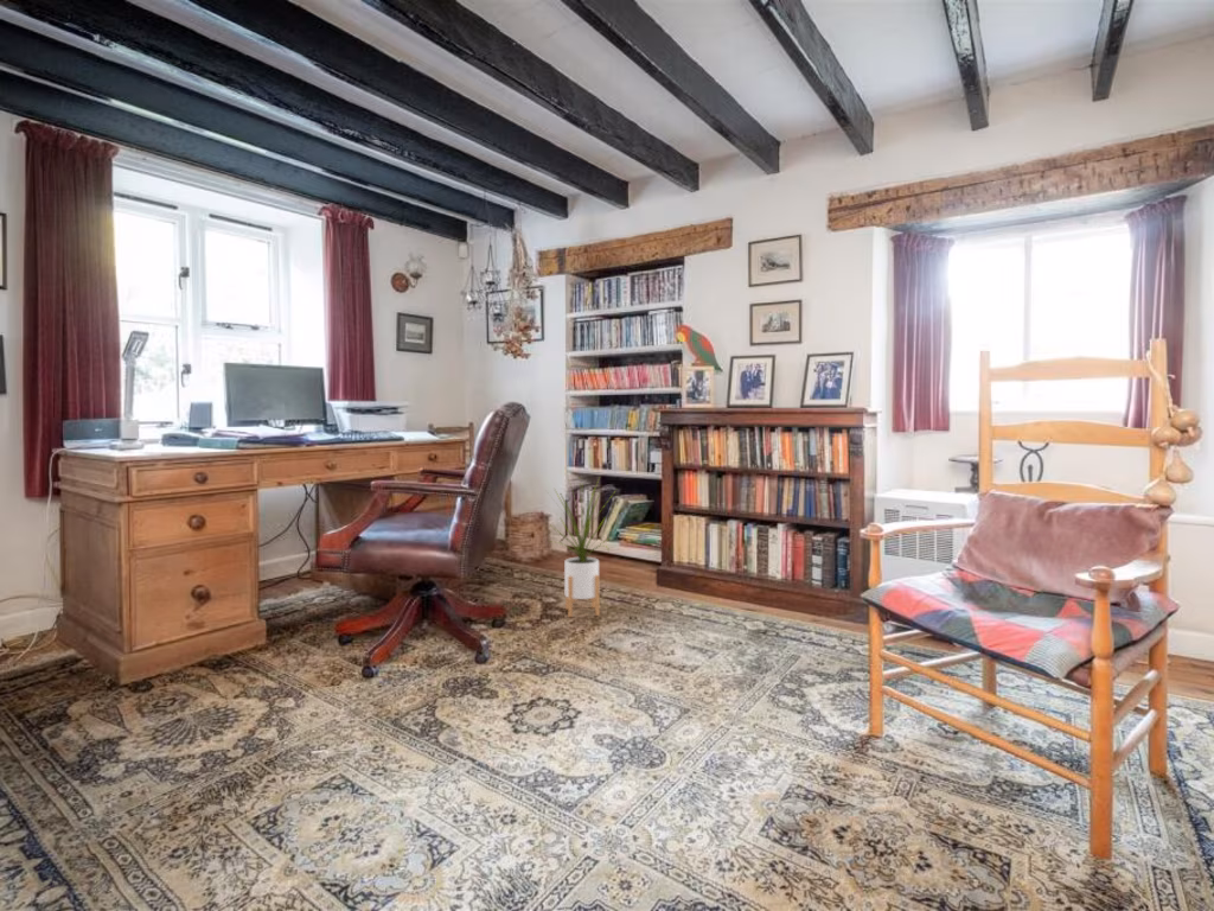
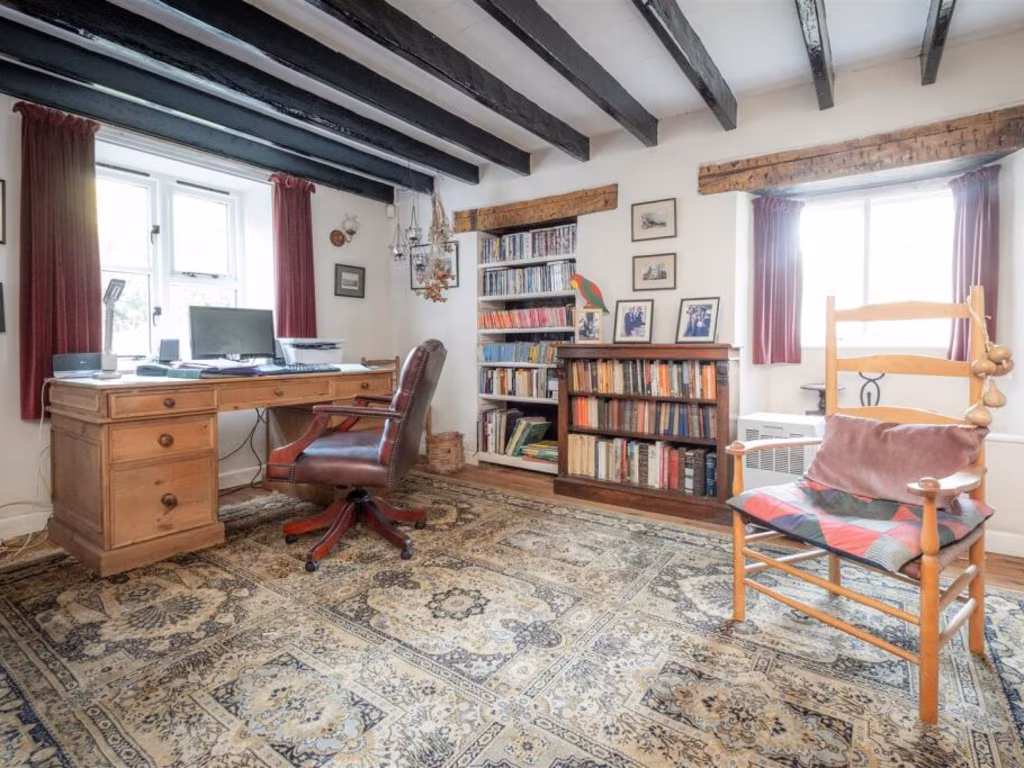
- house plant [545,474,618,618]
